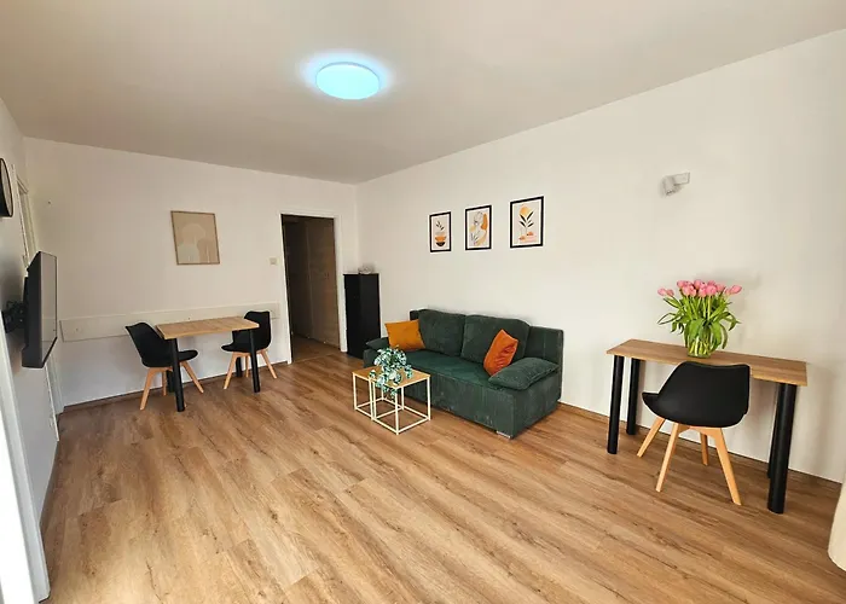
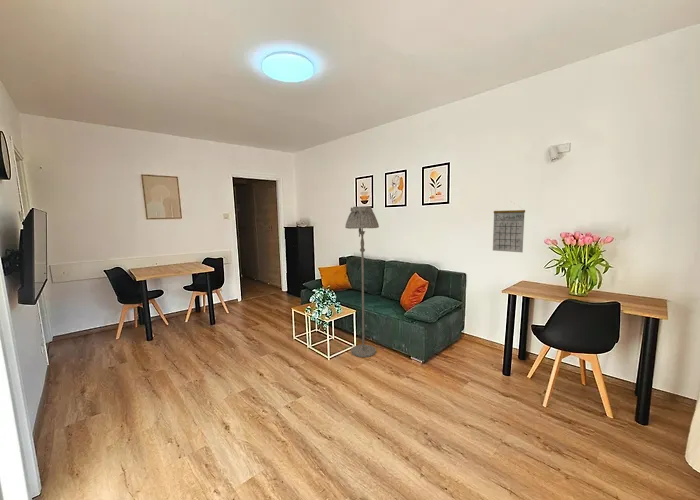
+ calendar [492,201,526,253]
+ floor lamp [344,205,380,358]
